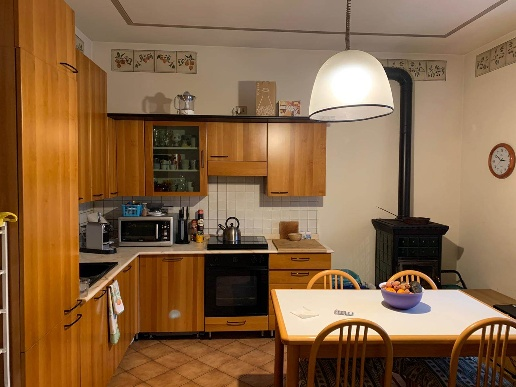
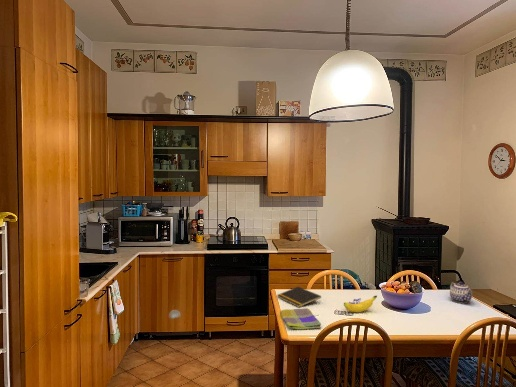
+ notepad [276,286,322,308]
+ dish towel [279,307,322,330]
+ teapot [449,281,473,304]
+ banana [343,295,378,313]
